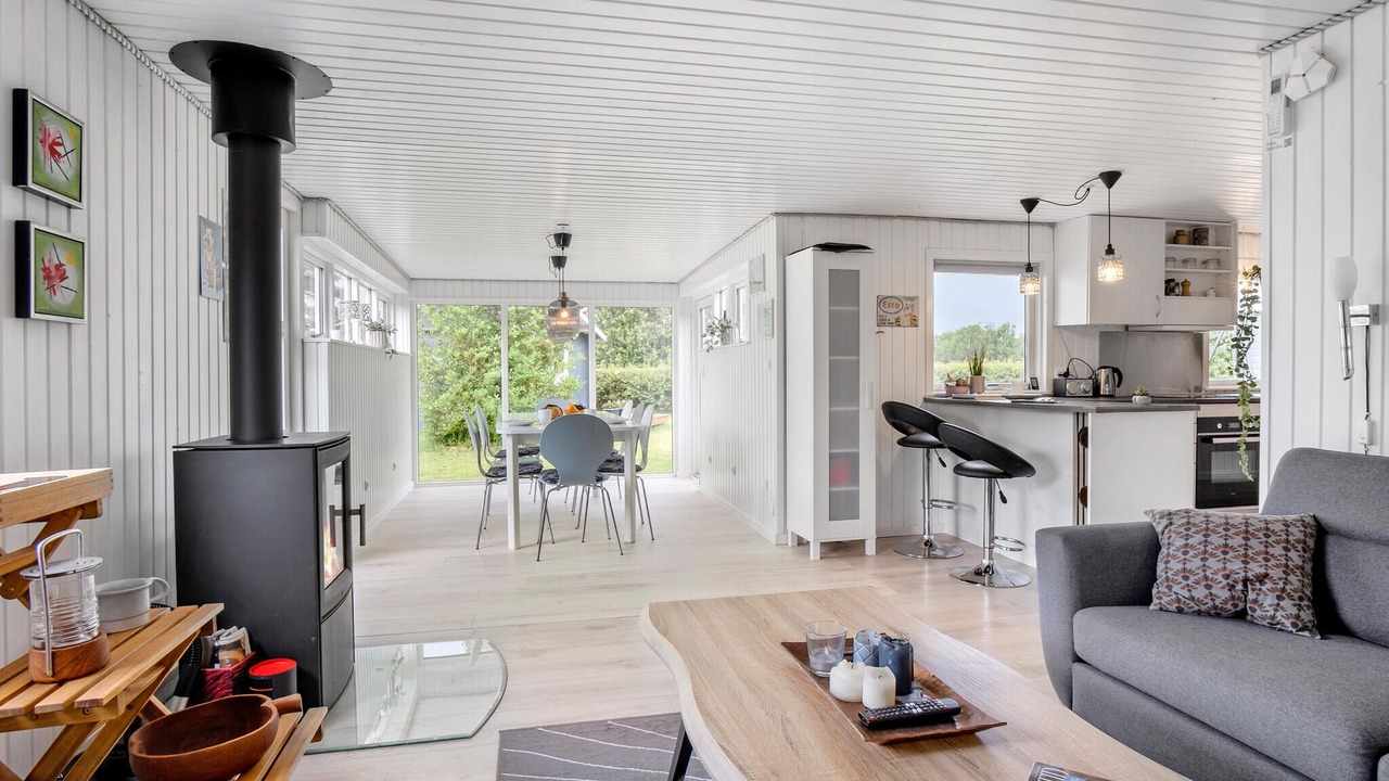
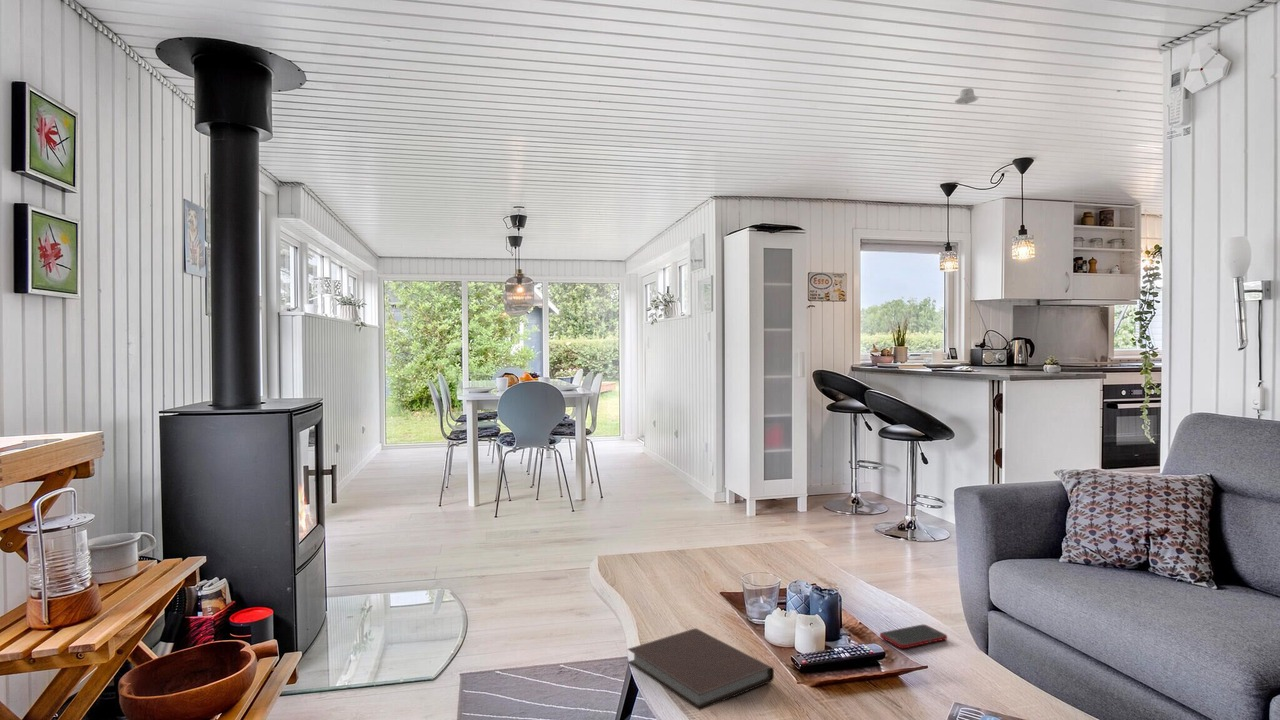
+ cell phone [879,623,948,650]
+ recessed light [954,87,980,105]
+ notebook [627,627,775,711]
